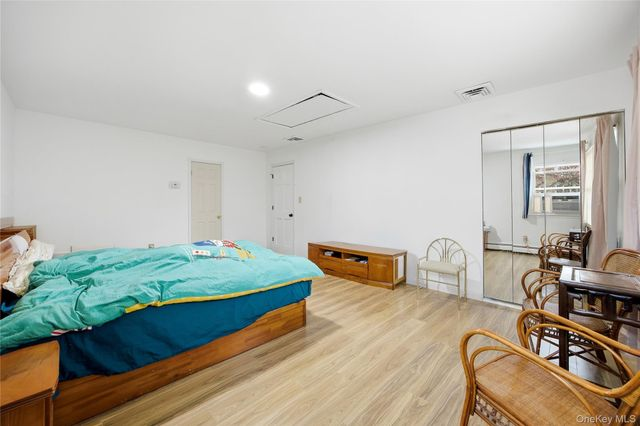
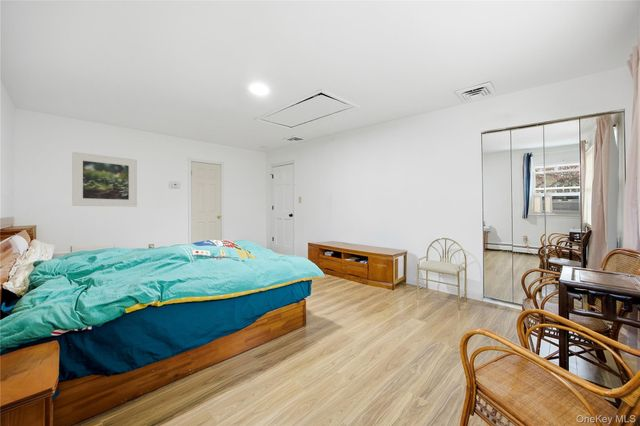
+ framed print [71,151,138,208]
